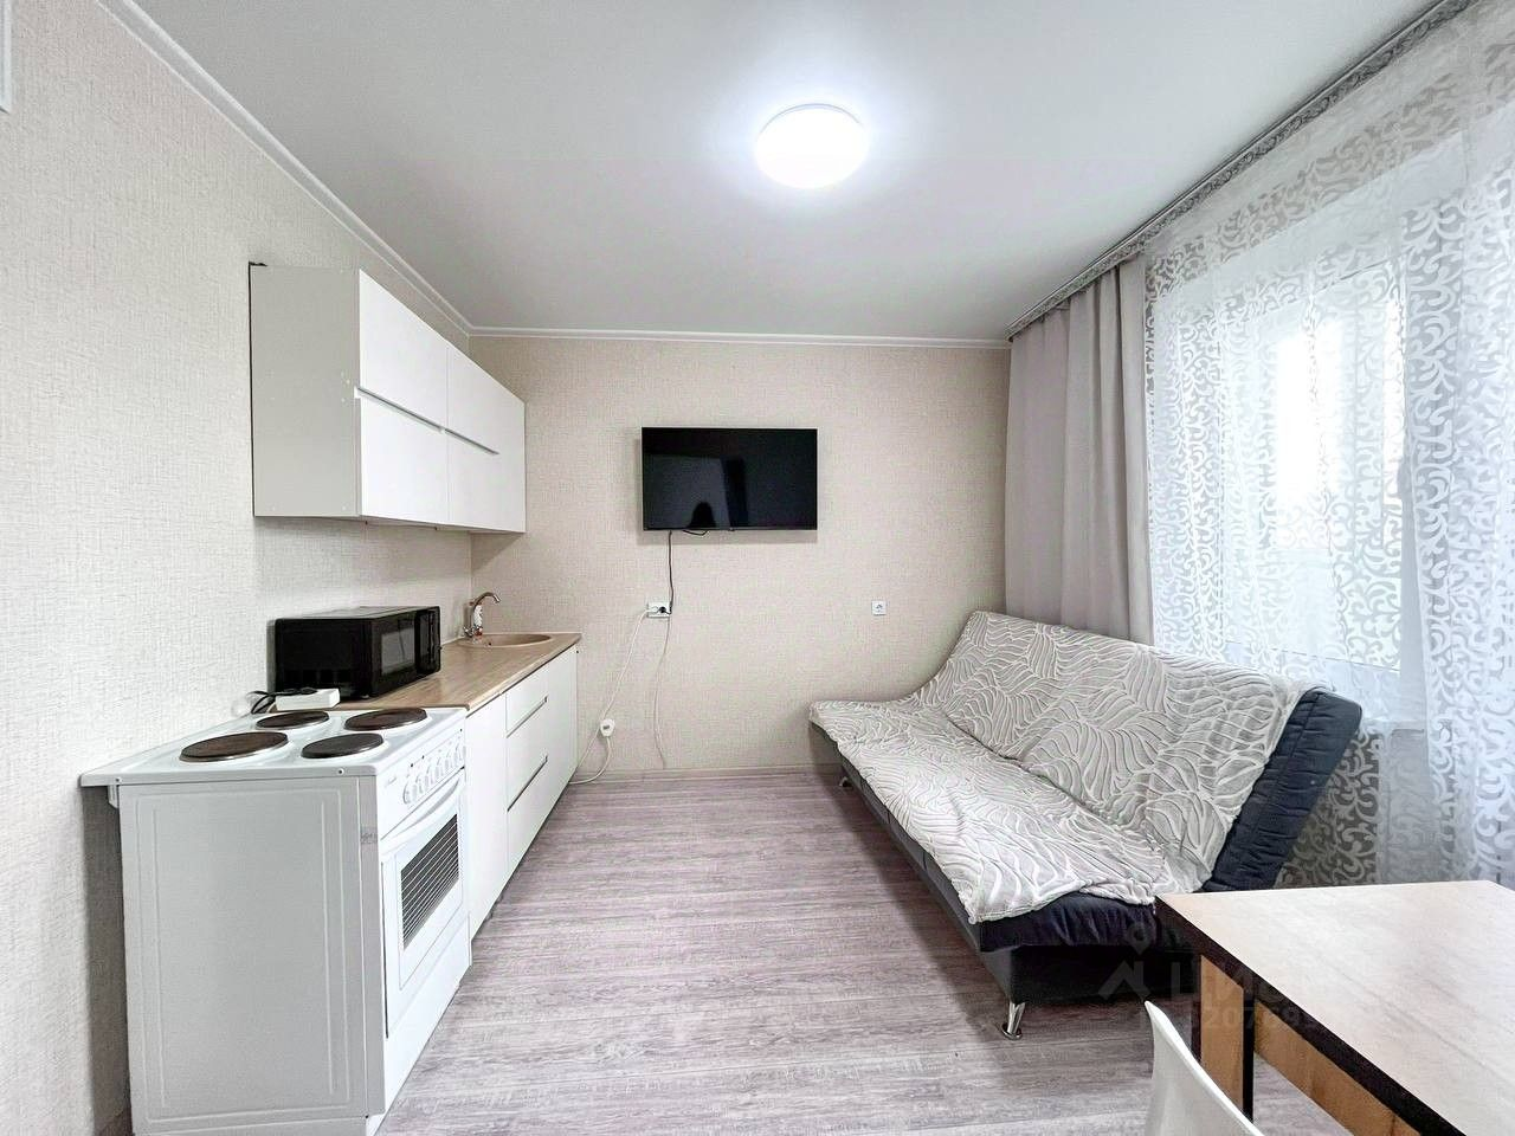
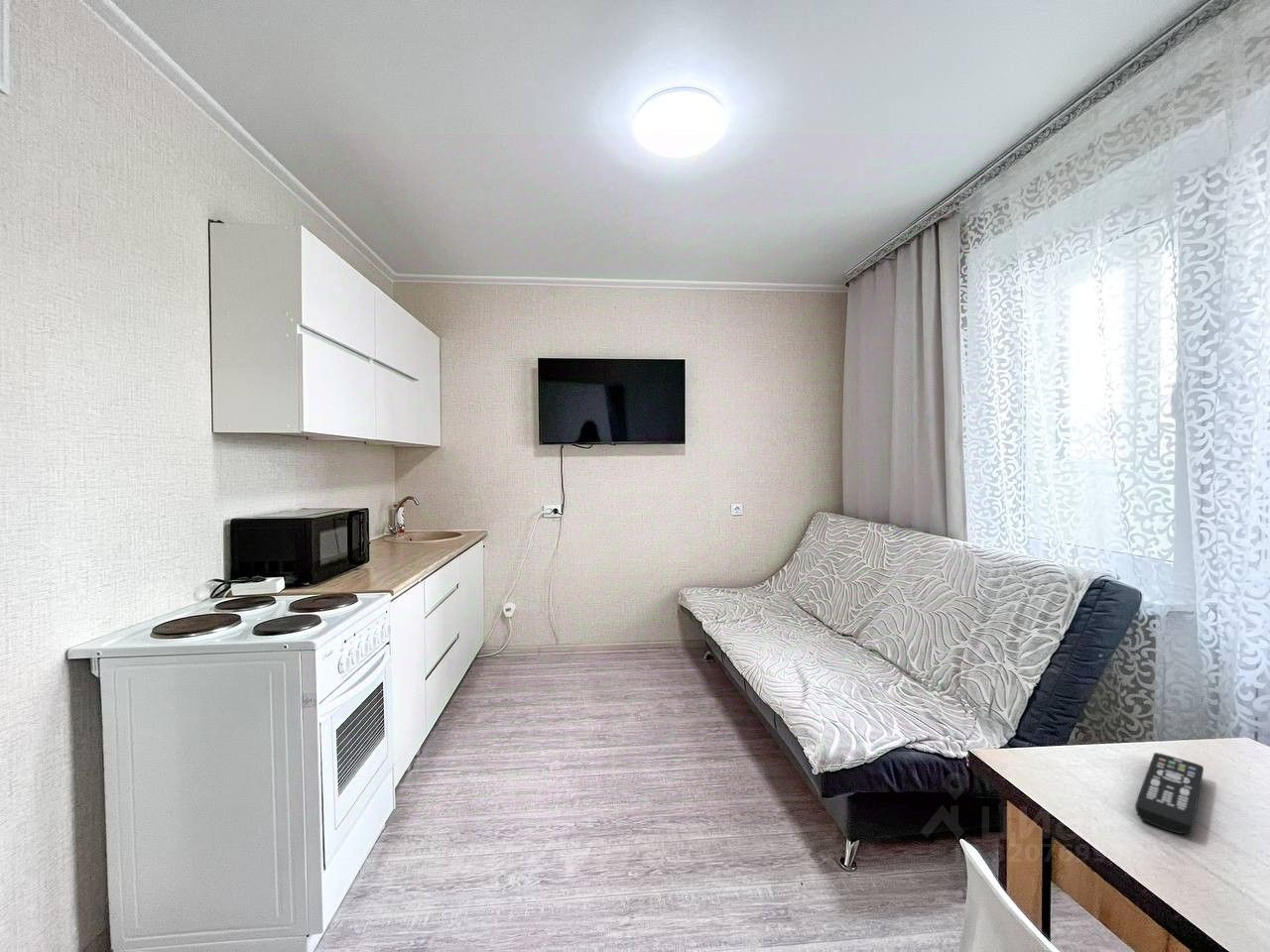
+ remote control [1134,752,1205,835]
